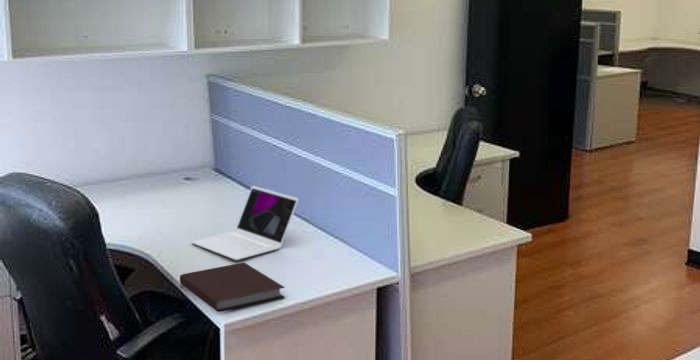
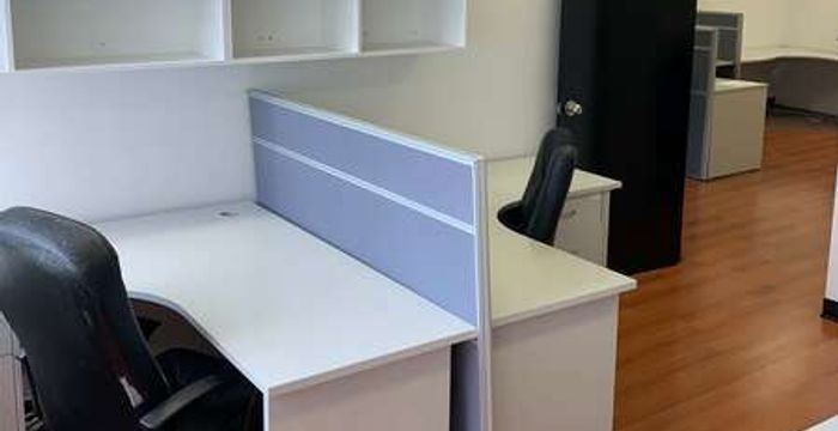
- laptop [191,185,299,261]
- notebook [179,261,286,313]
